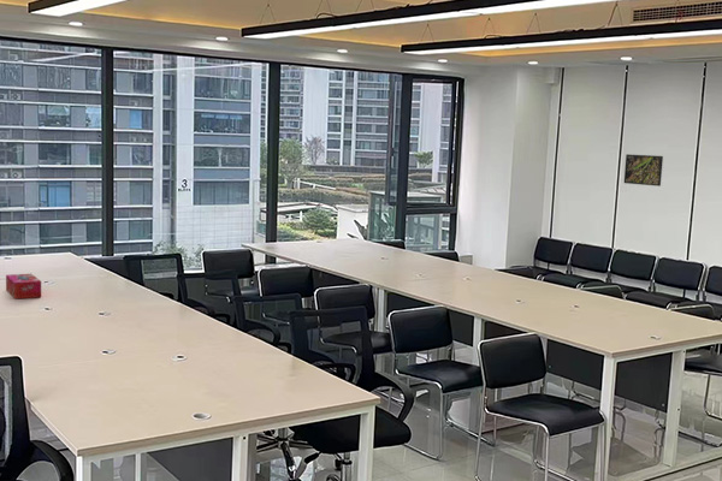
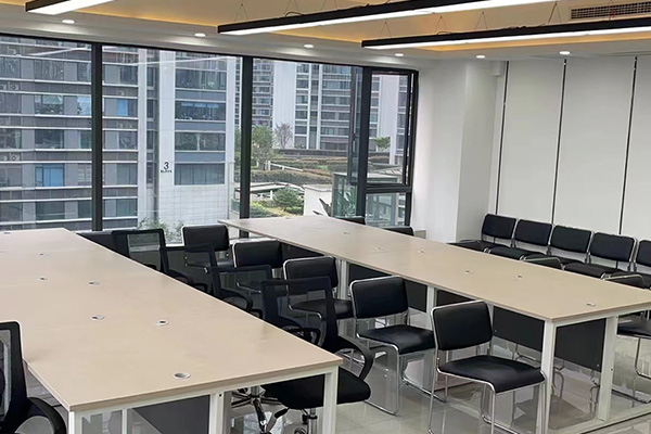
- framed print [623,153,664,188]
- tissue box [5,273,42,301]
